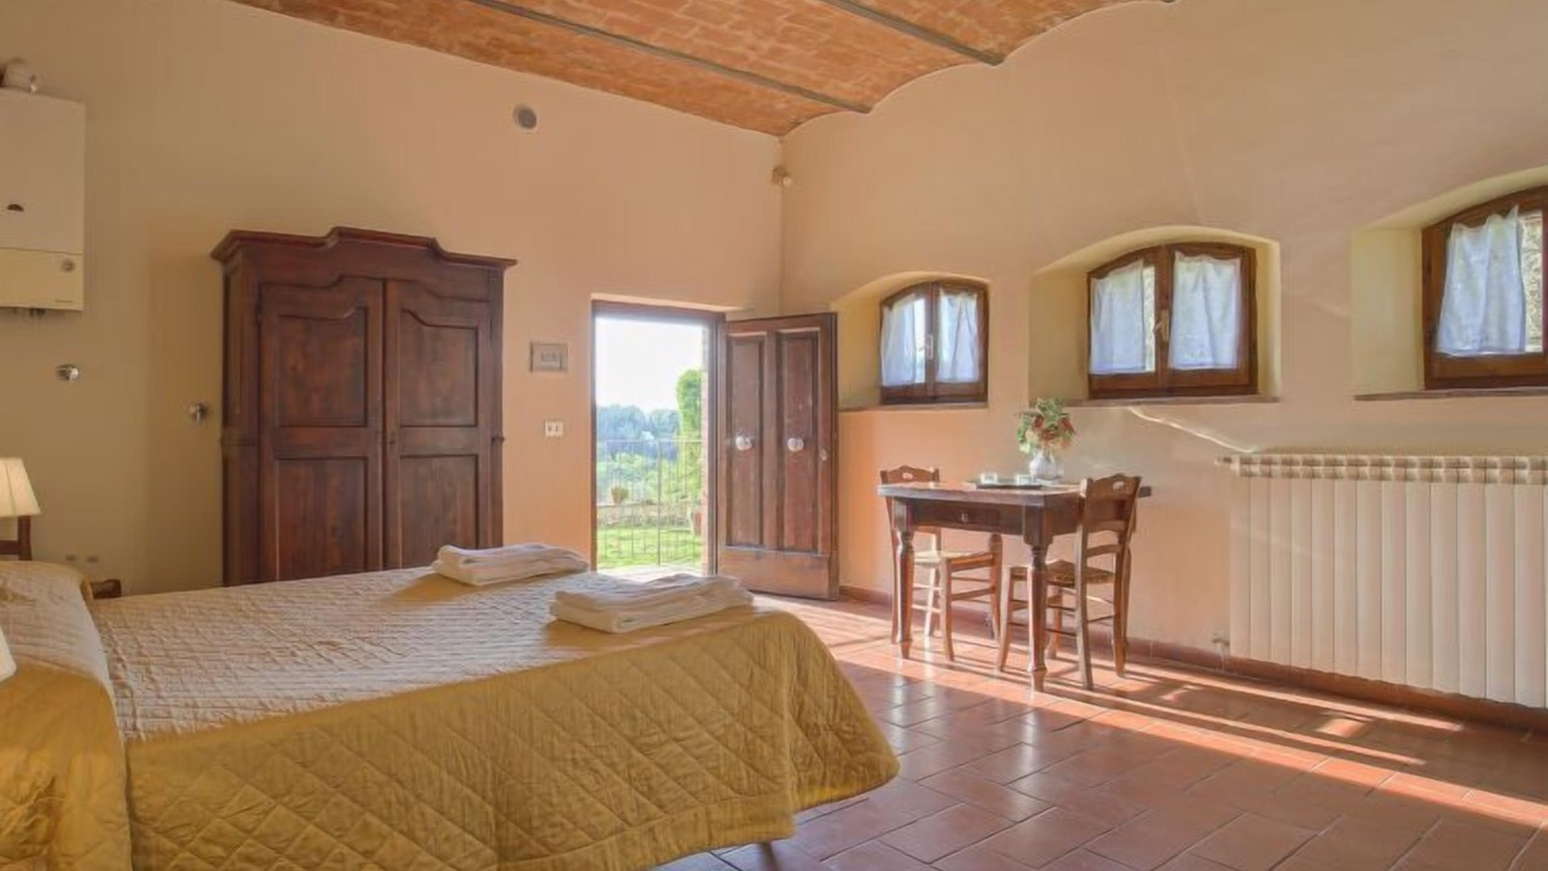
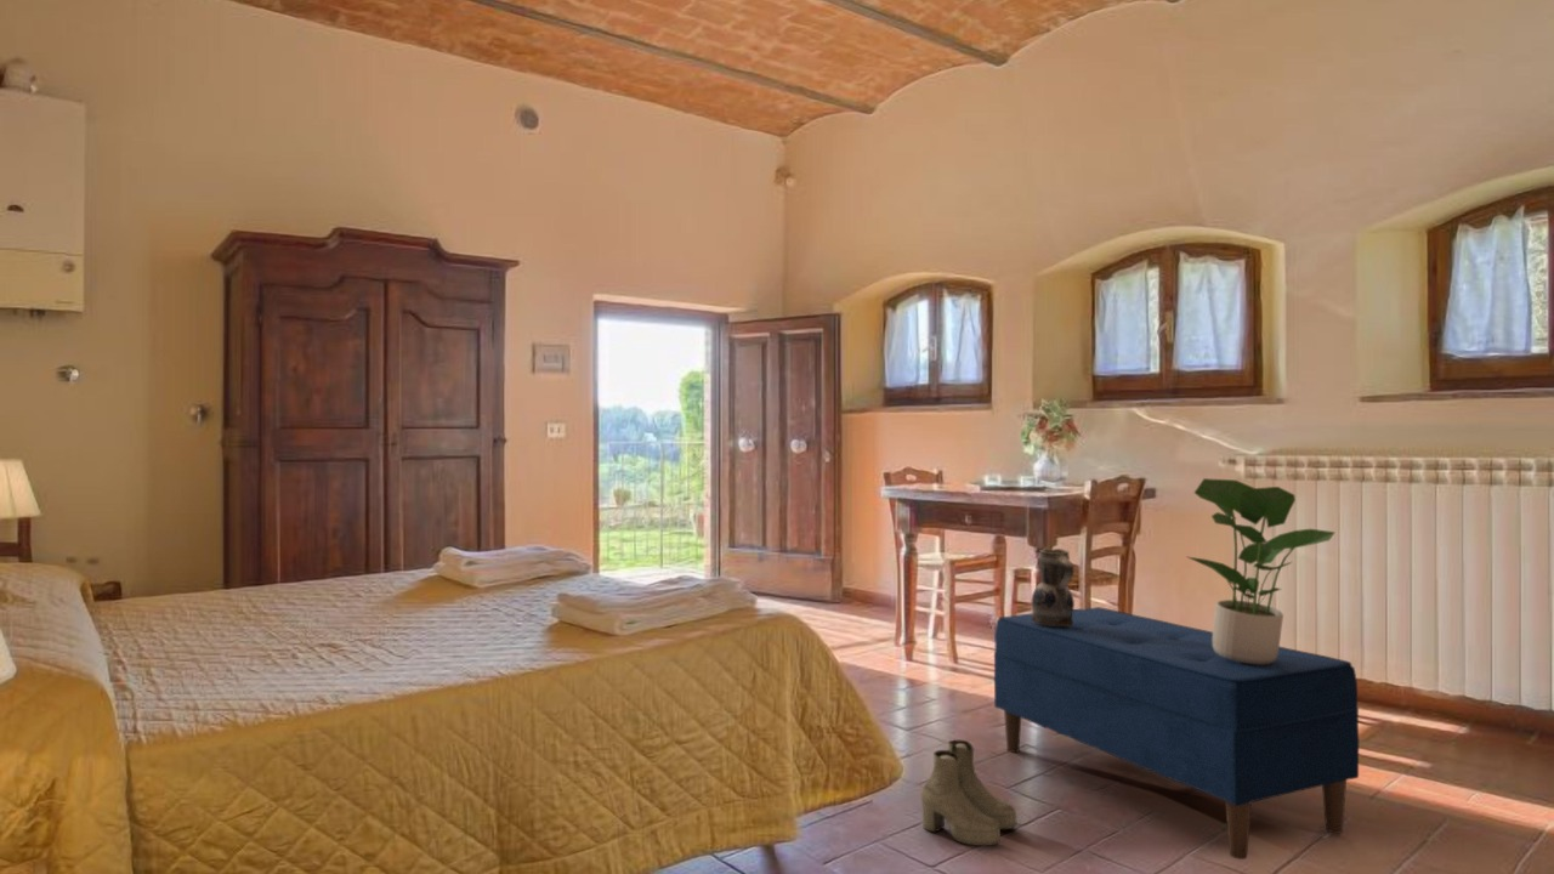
+ ceramic jug [1030,547,1076,626]
+ bench [993,606,1360,861]
+ potted plant [1184,477,1337,664]
+ boots [920,739,1017,847]
